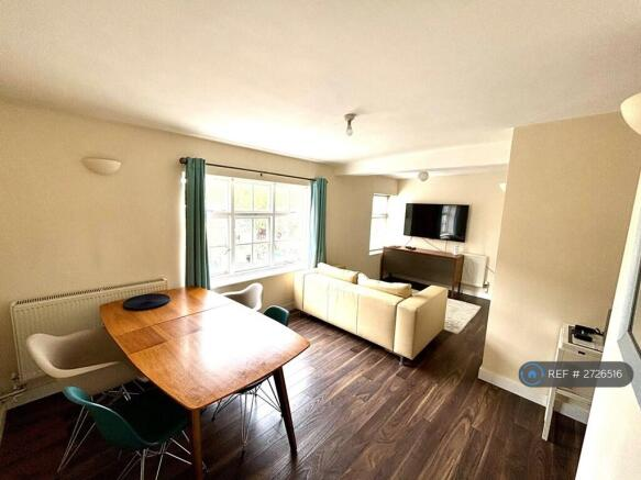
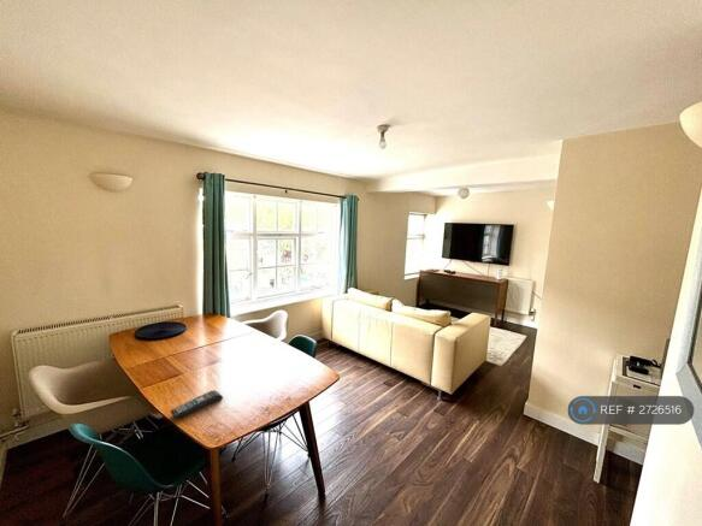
+ remote control [170,389,224,420]
